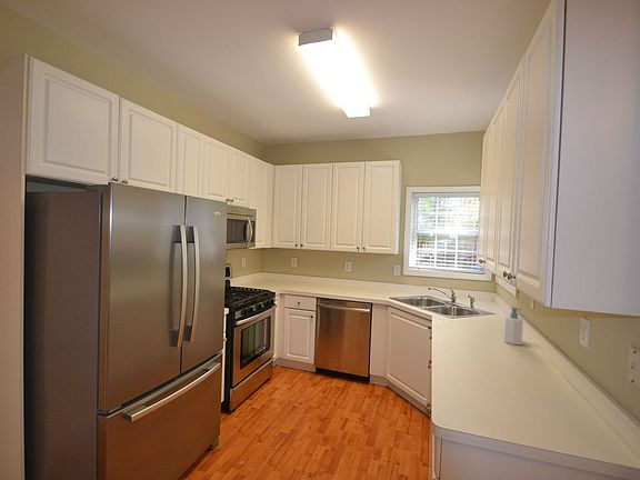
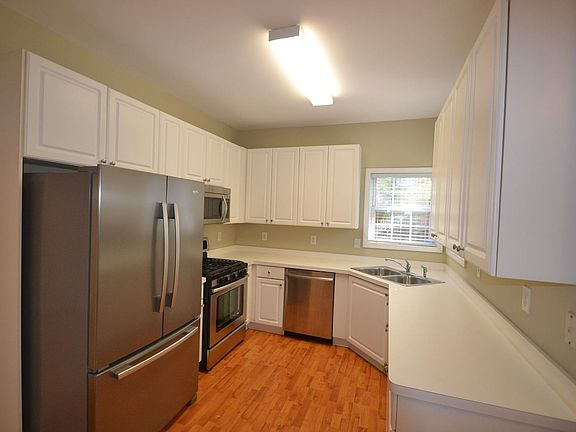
- soap bottle [503,306,523,346]
